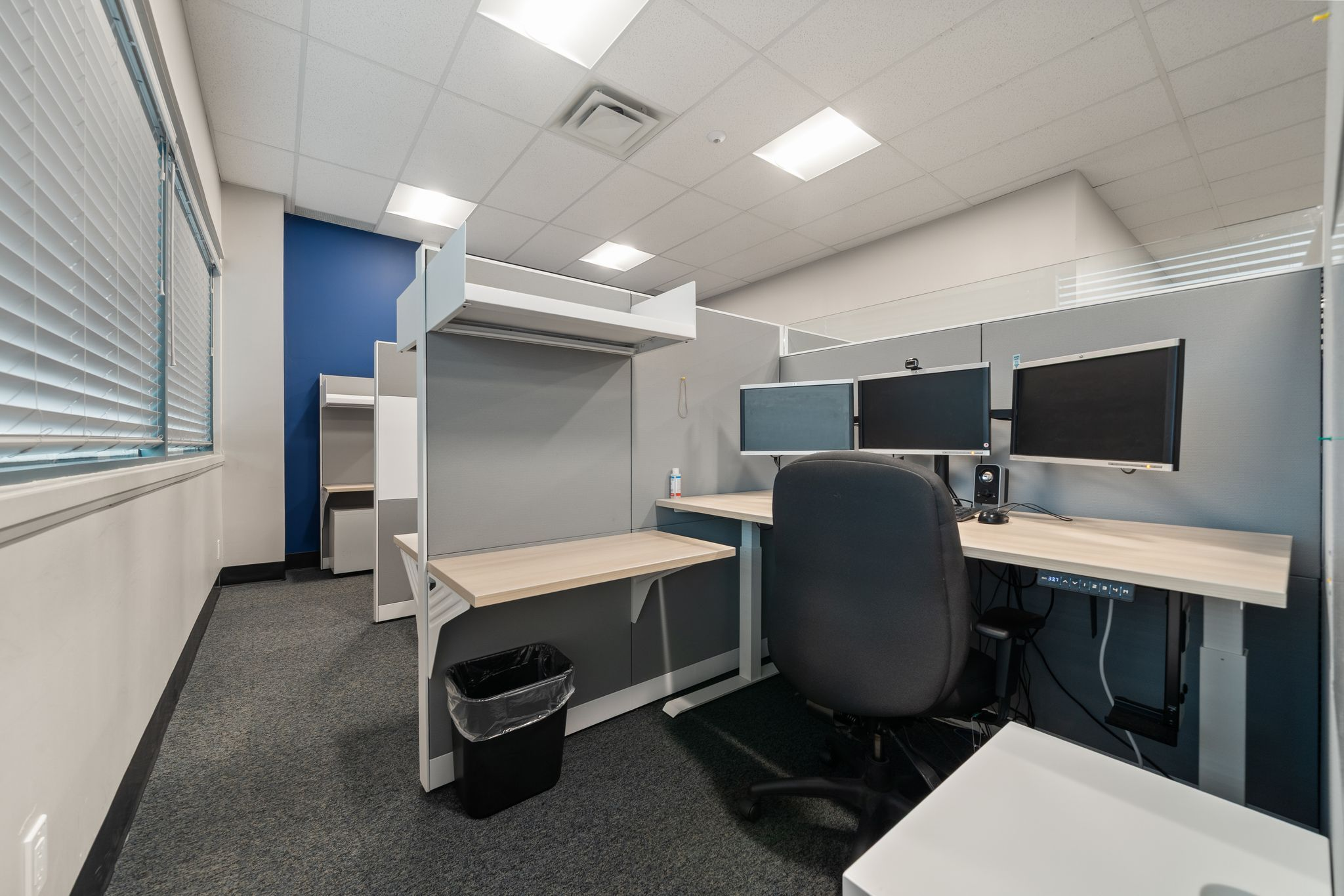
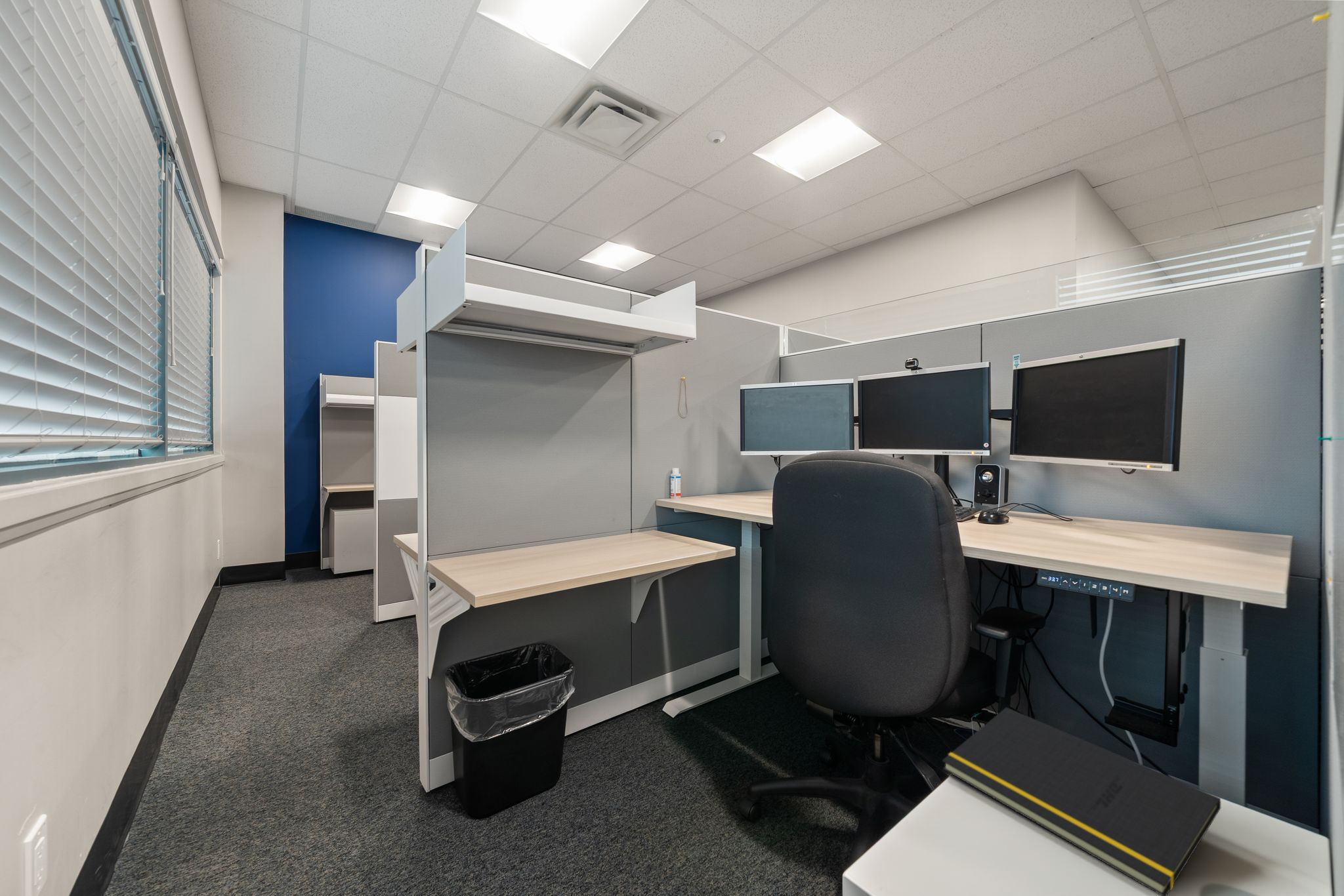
+ notepad [942,707,1221,896]
